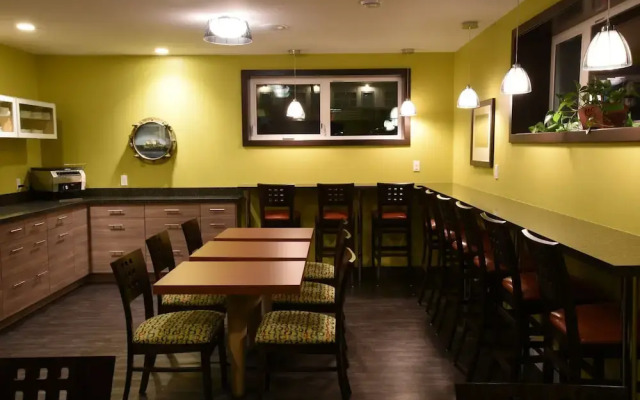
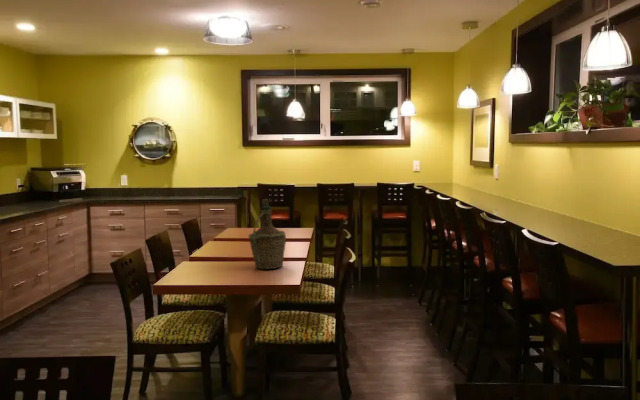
+ bottle [247,198,287,270]
